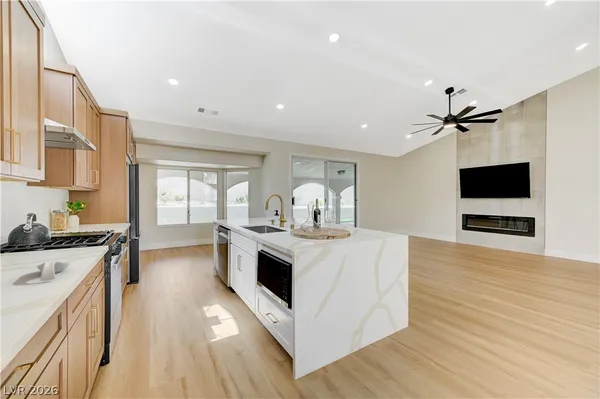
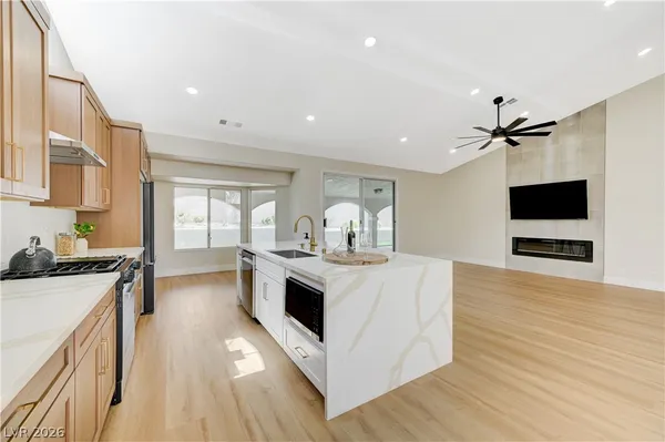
- spoon rest [36,260,71,282]
